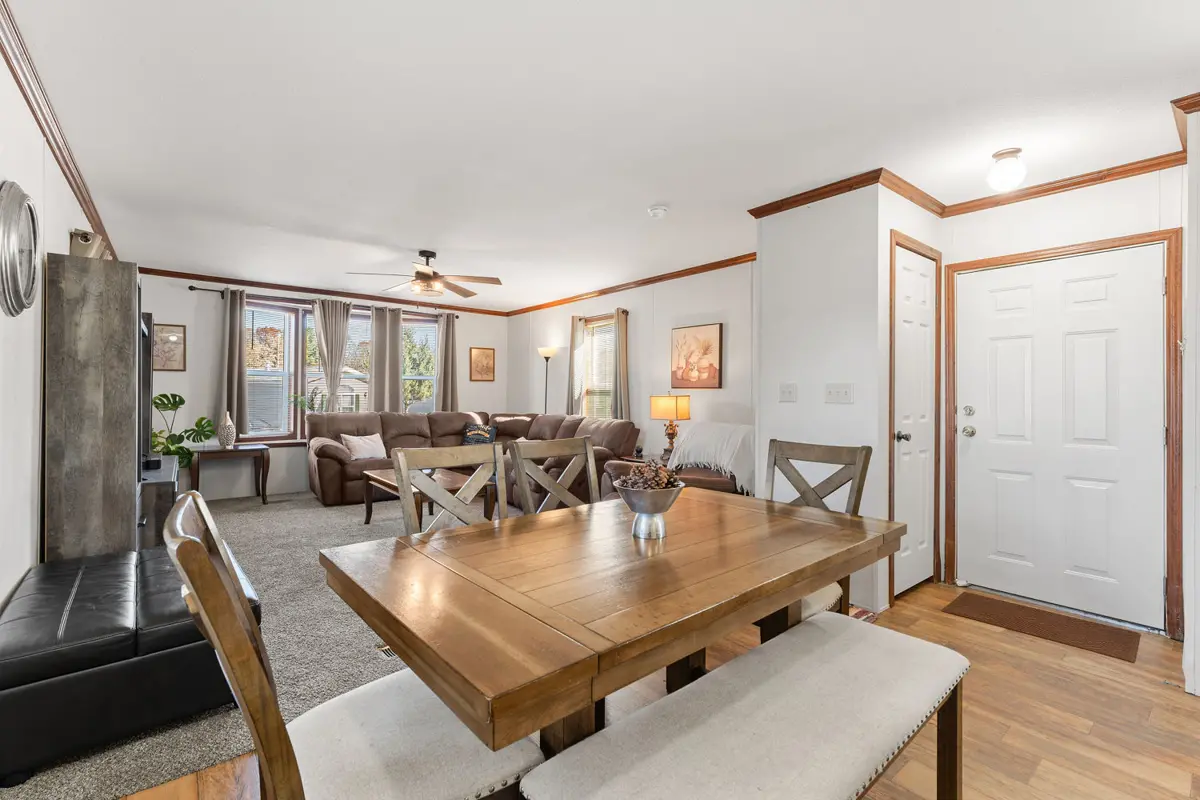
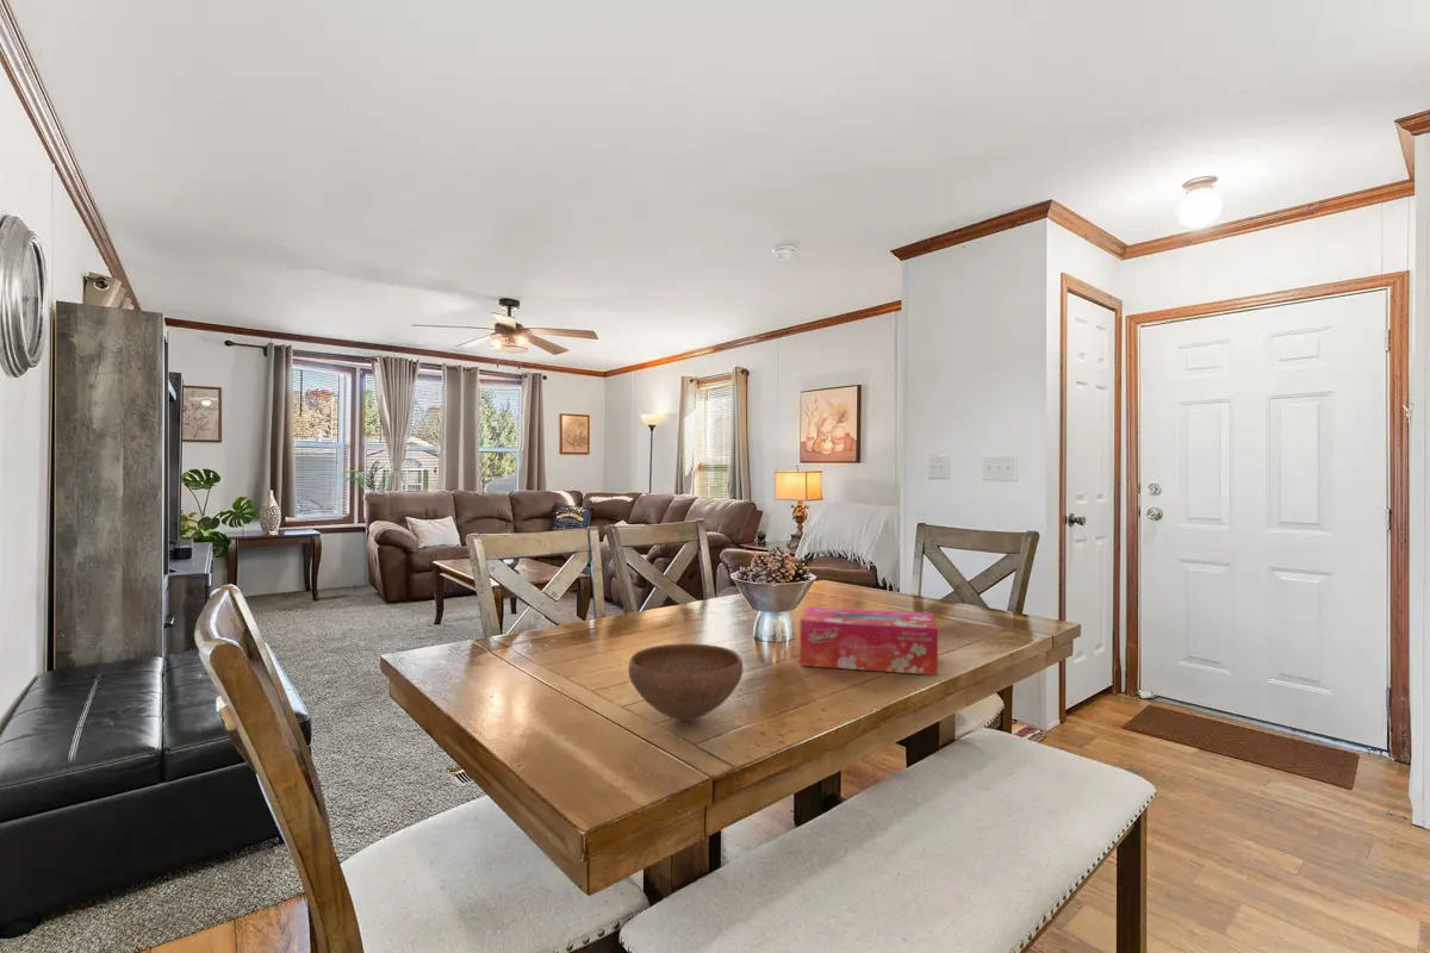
+ bowl [627,642,744,722]
+ tissue box [798,606,939,677]
